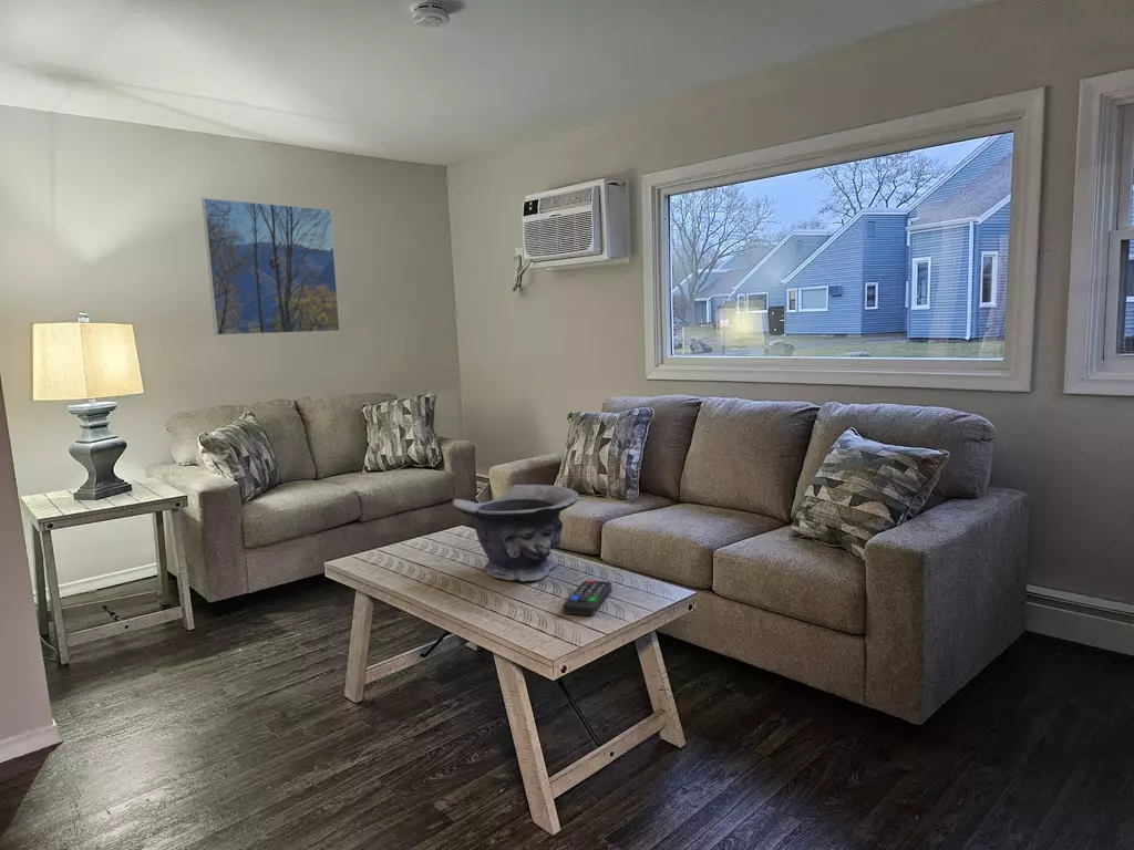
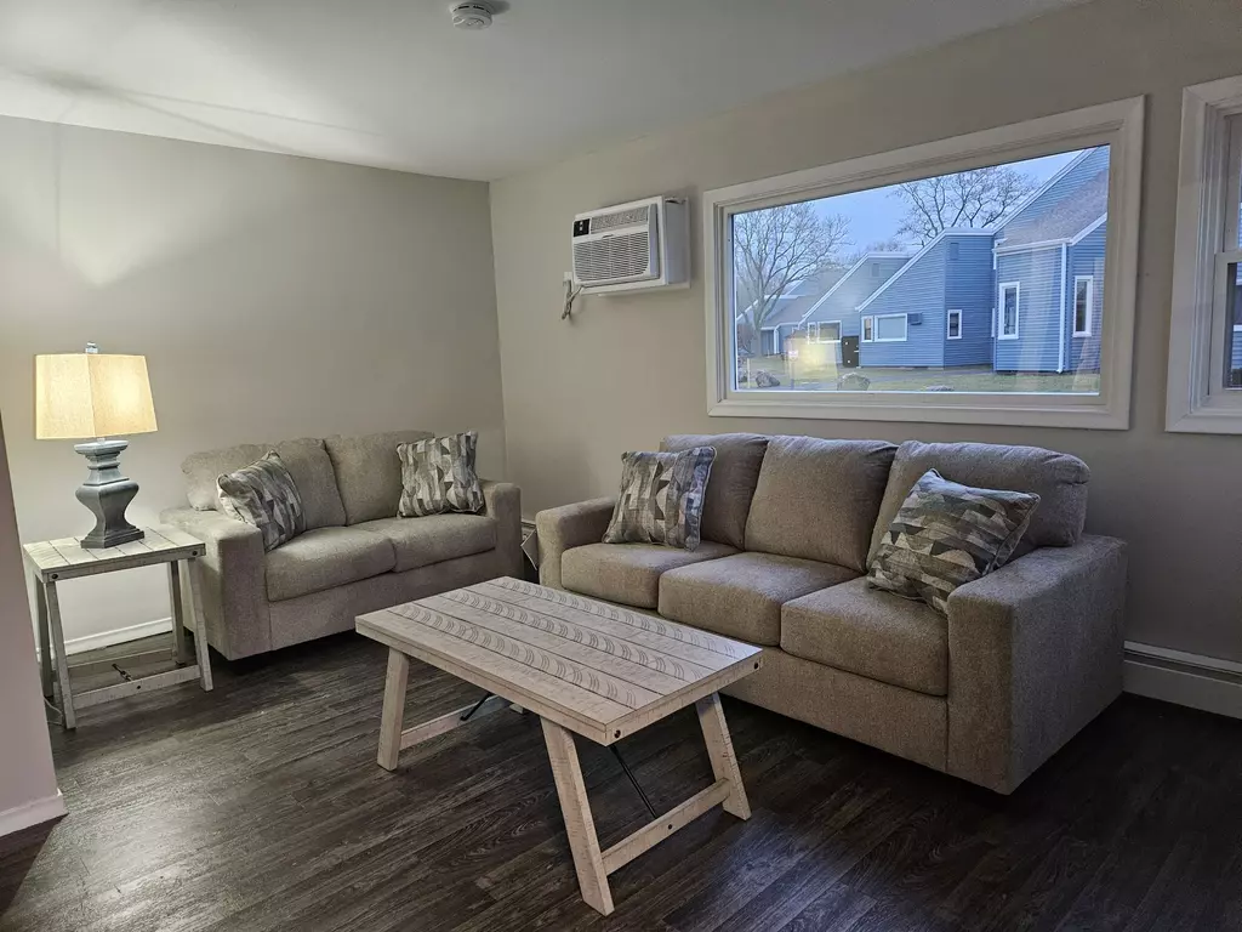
- remote control [561,579,614,616]
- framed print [200,197,341,336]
- decorative bowl [452,484,580,582]
